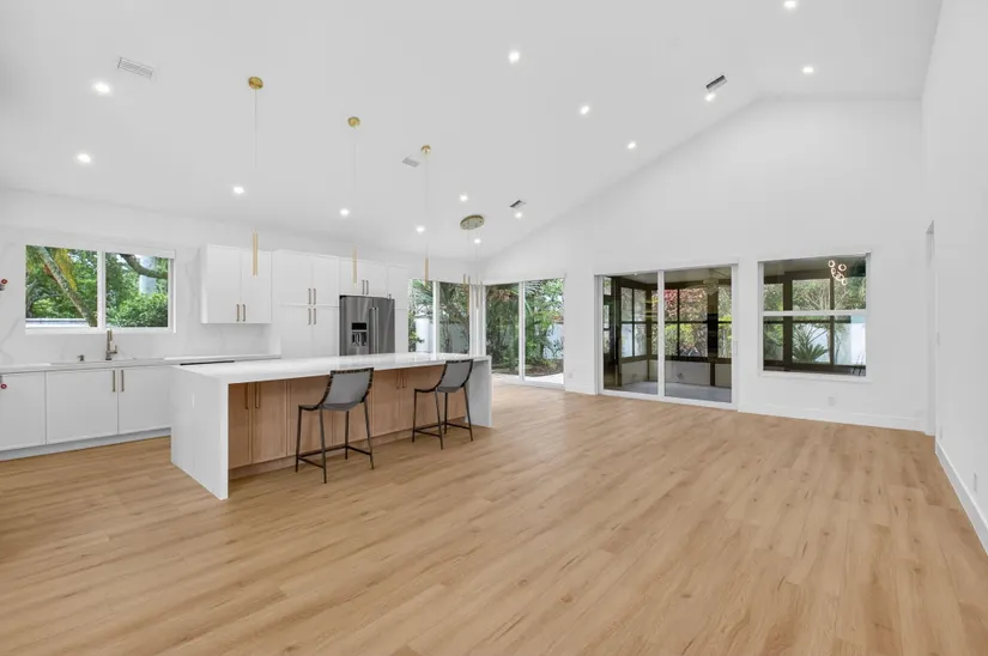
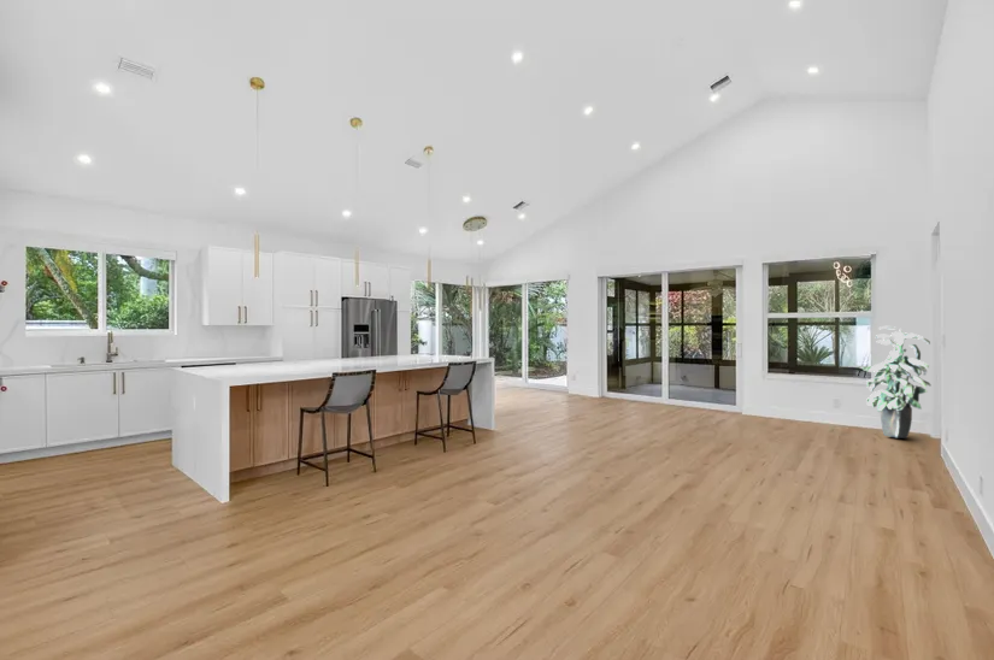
+ indoor plant [859,325,933,440]
